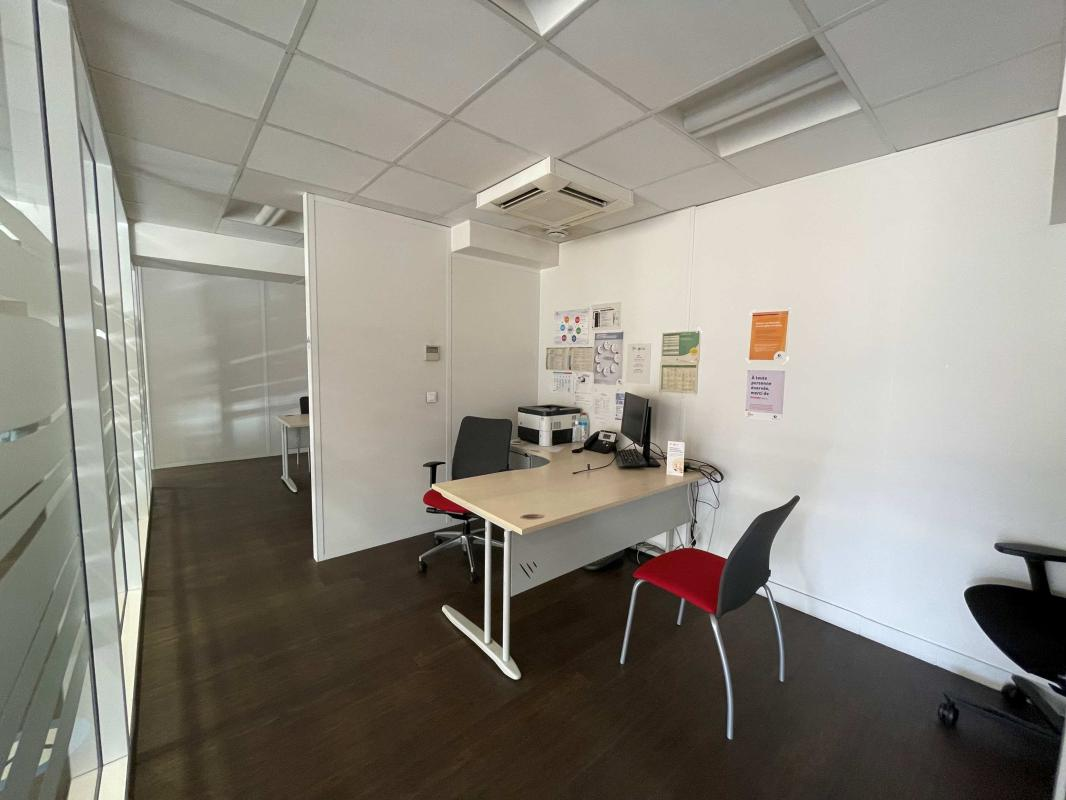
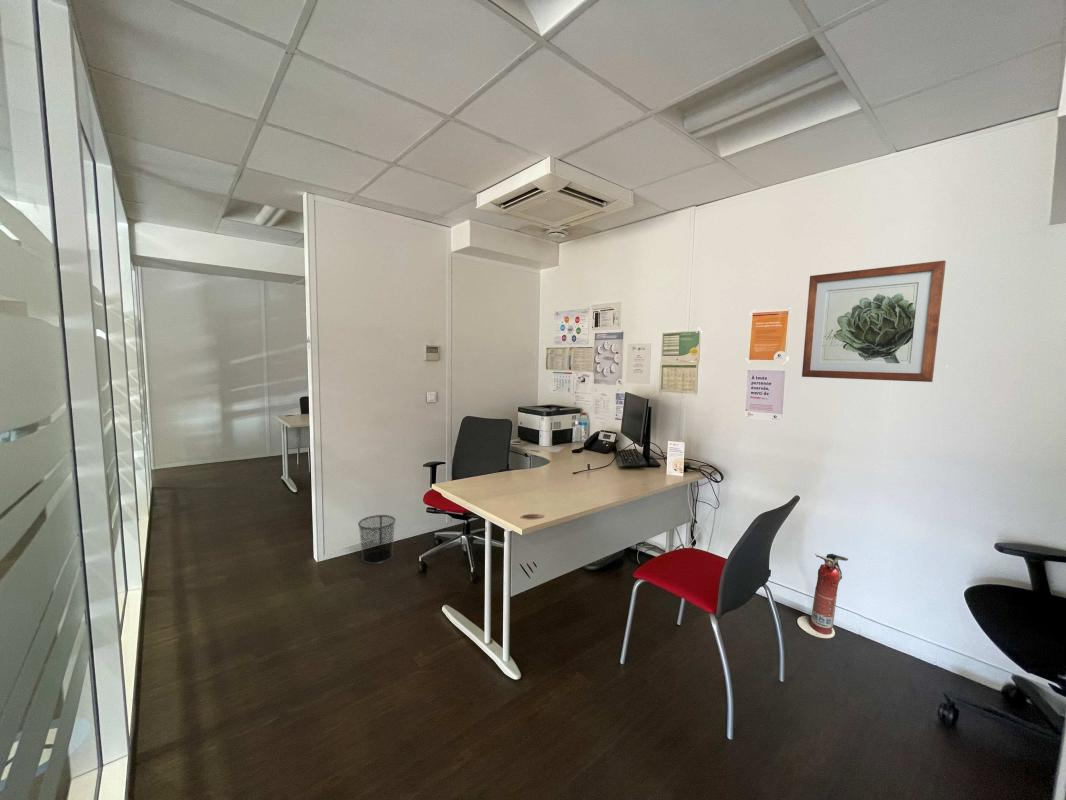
+ fire extinguisher [796,553,849,639]
+ waste bin [357,514,397,565]
+ wall art [801,259,947,383]
